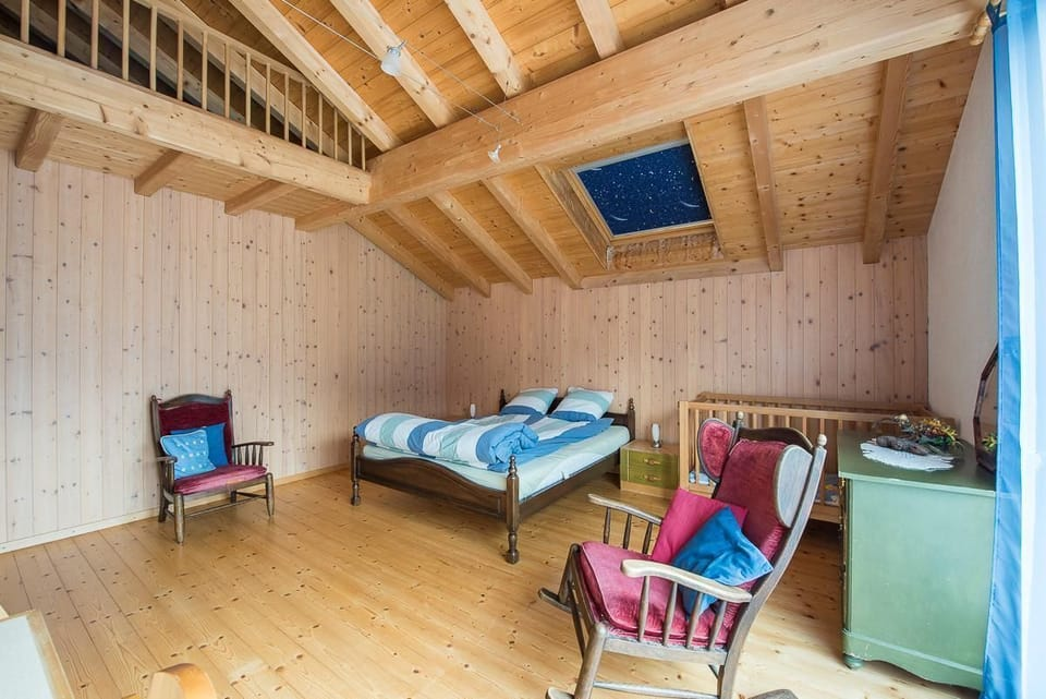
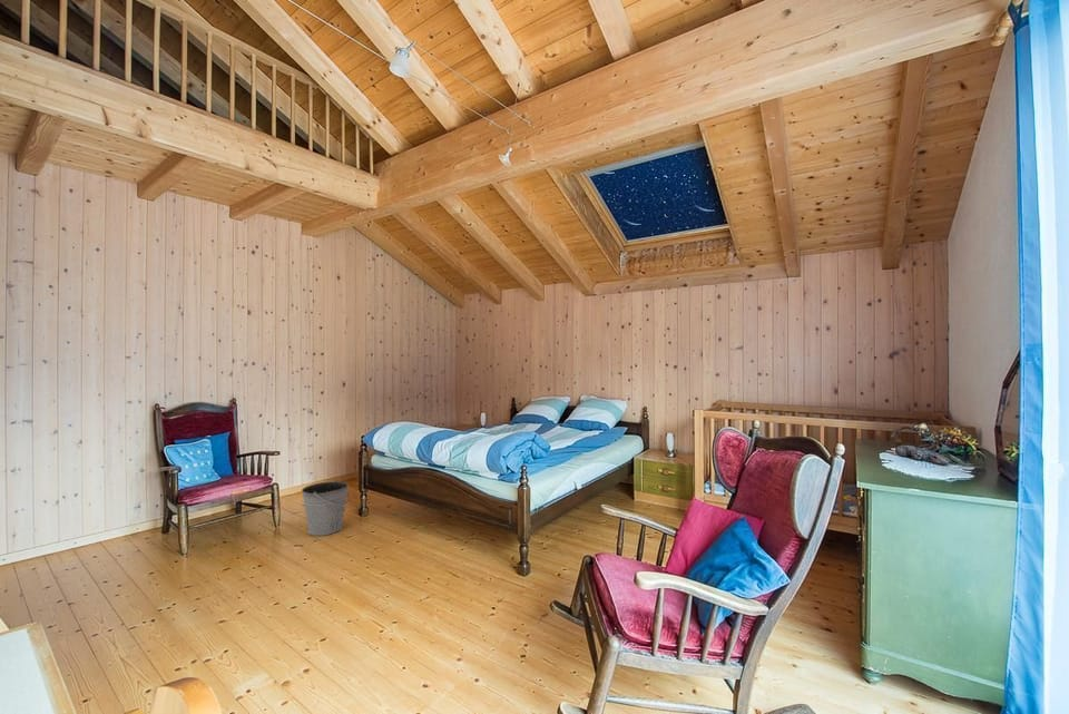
+ bucket [301,478,351,537]
